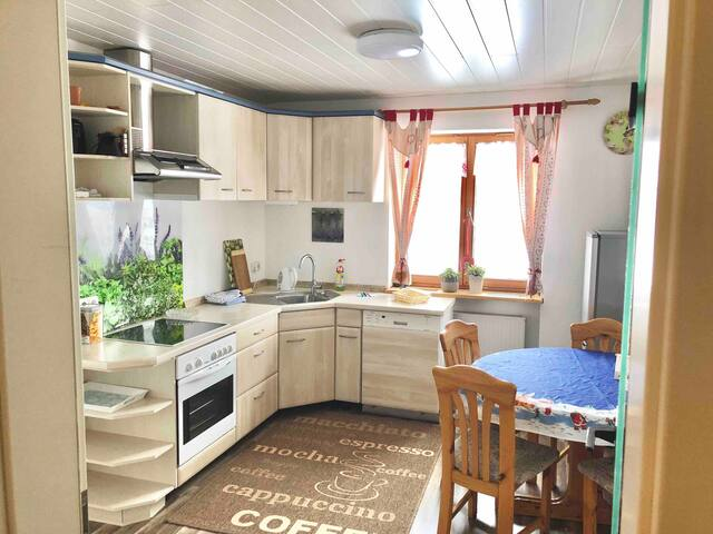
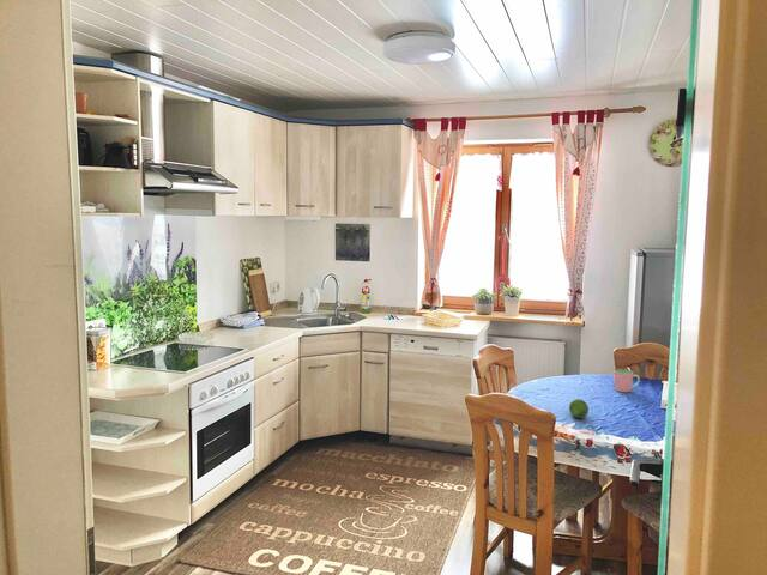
+ fruit [568,398,590,419]
+ cup [614,369,641,393]
